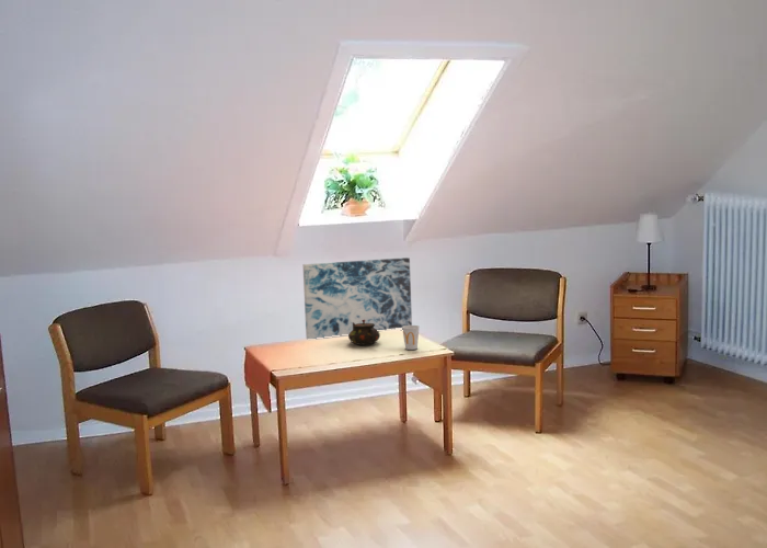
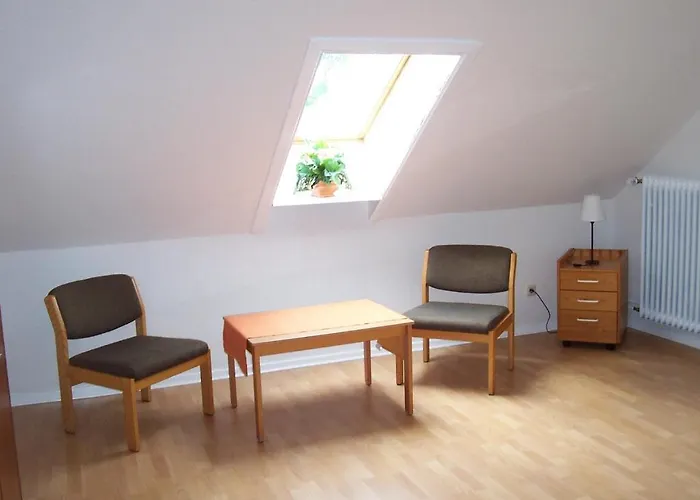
- teapot [347,319,381,346]
- cup [401,324,421,351]
- wall art [302,256,413,340]
